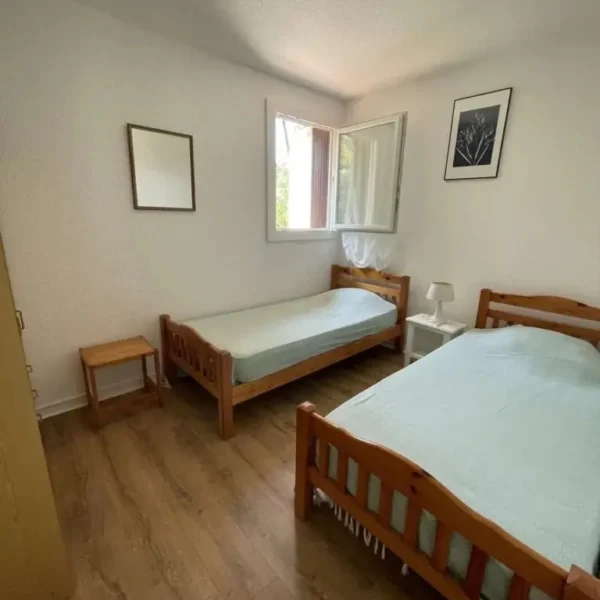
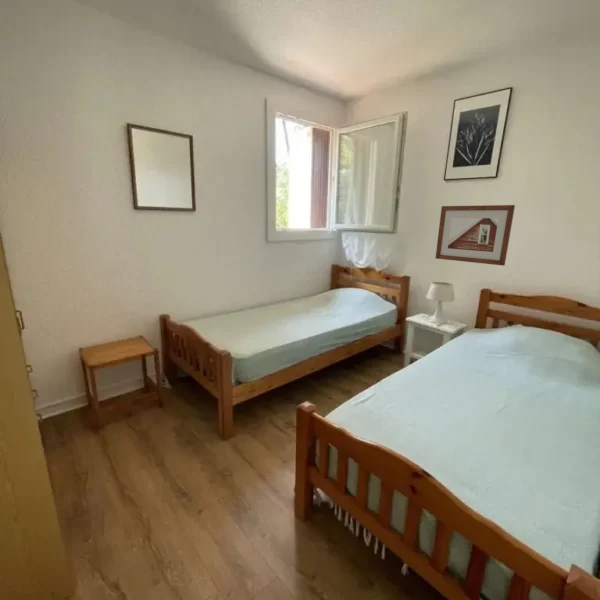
+ picture frame [435,204,516,266]
